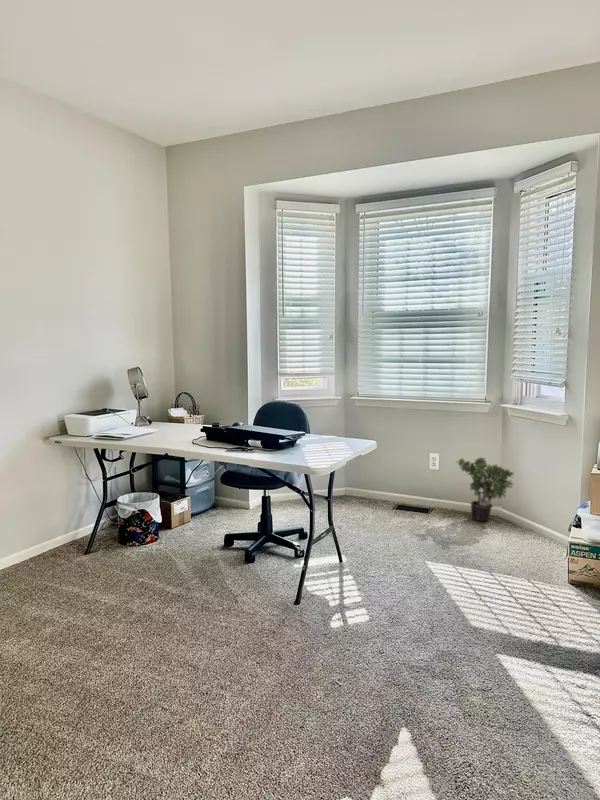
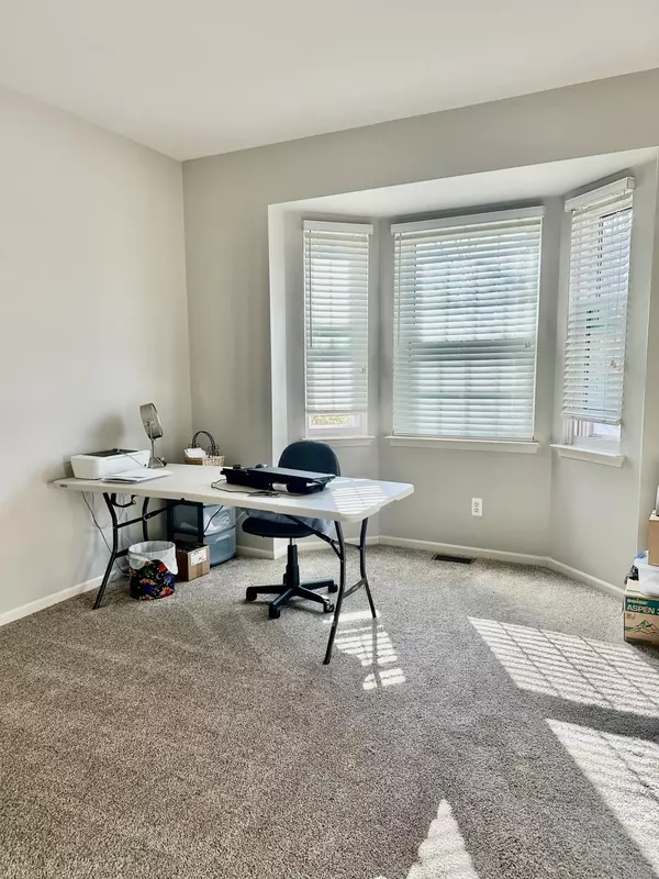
- potted plant [455,456,515,522]
